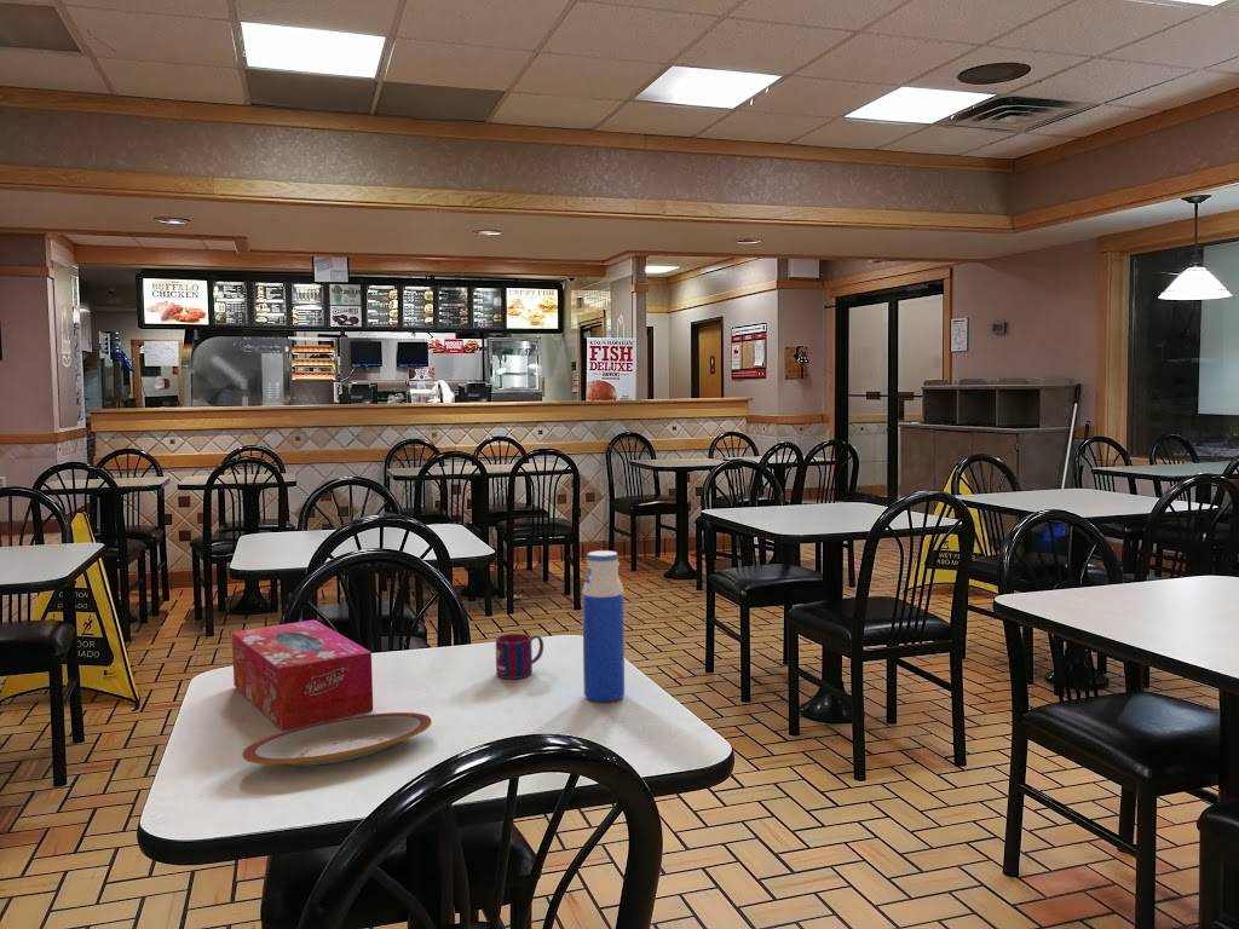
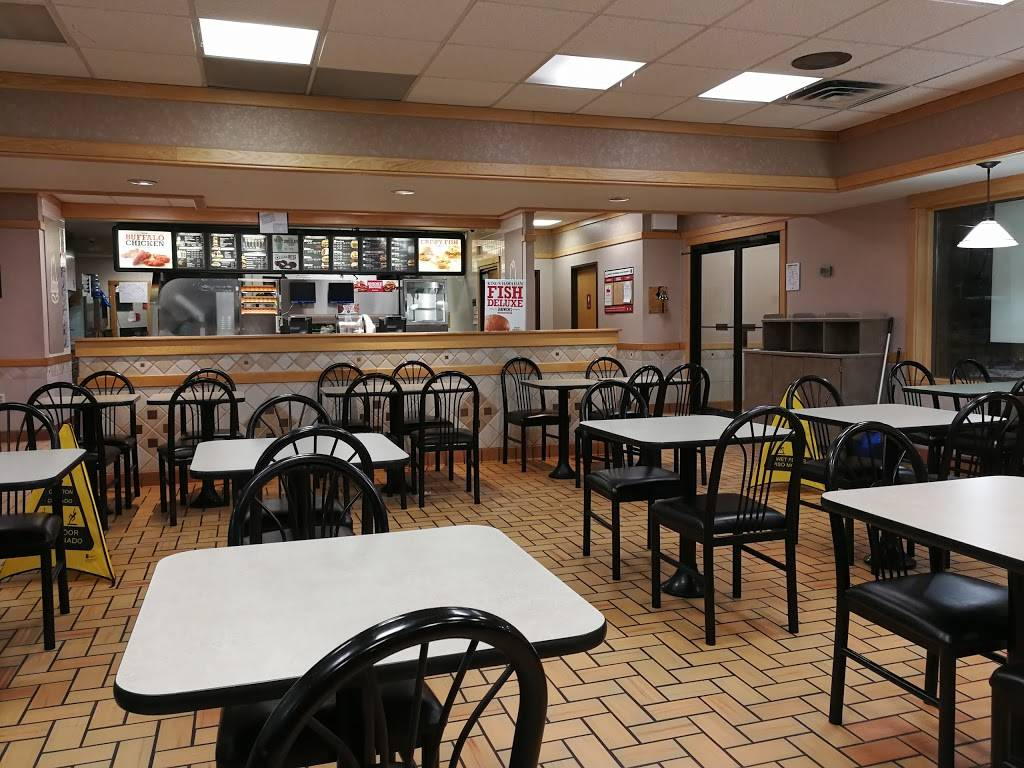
- mug [495,633,544,680]
- tissue box [231,619,374,731]
- water bottle [582,549,626,703]
- plate [241,711,433,767]
